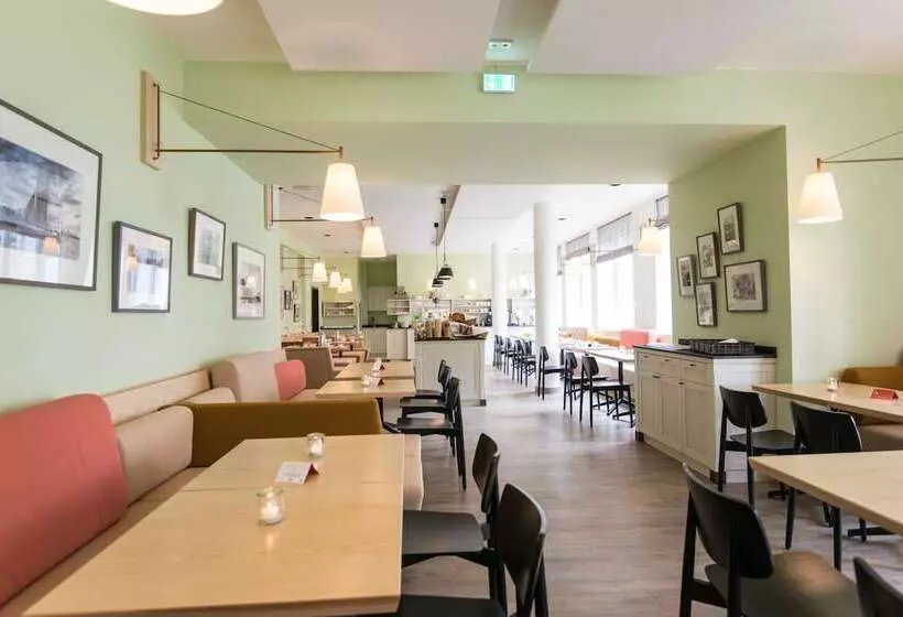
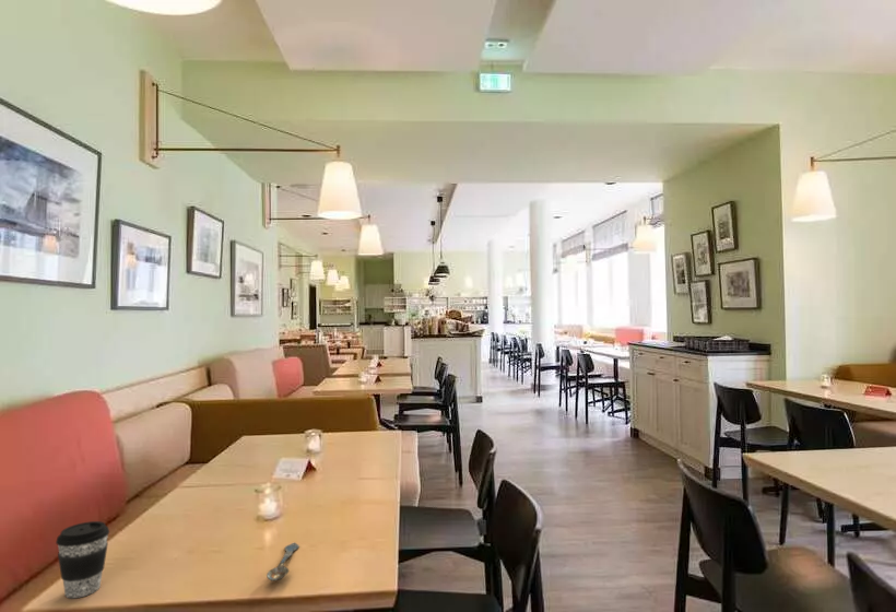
+ spoon [266,542,300,582]
+ coffee cup [55,520,110,599]
